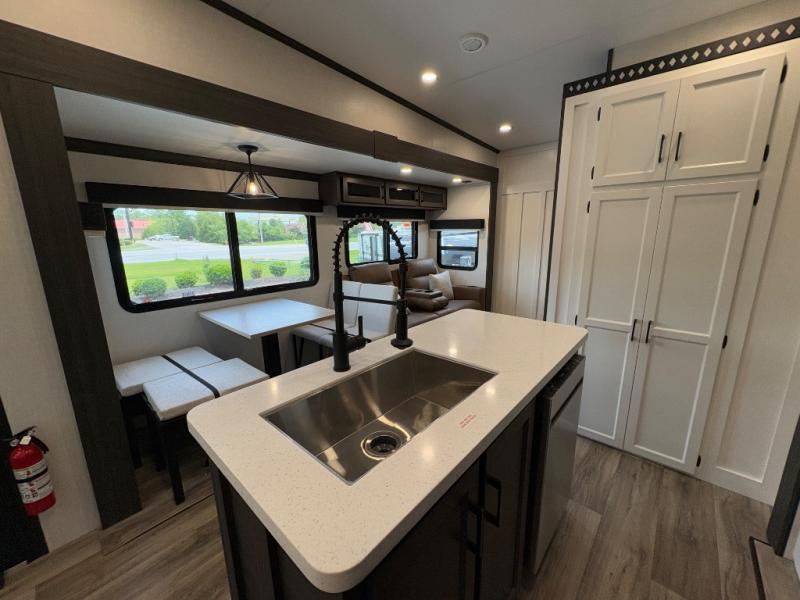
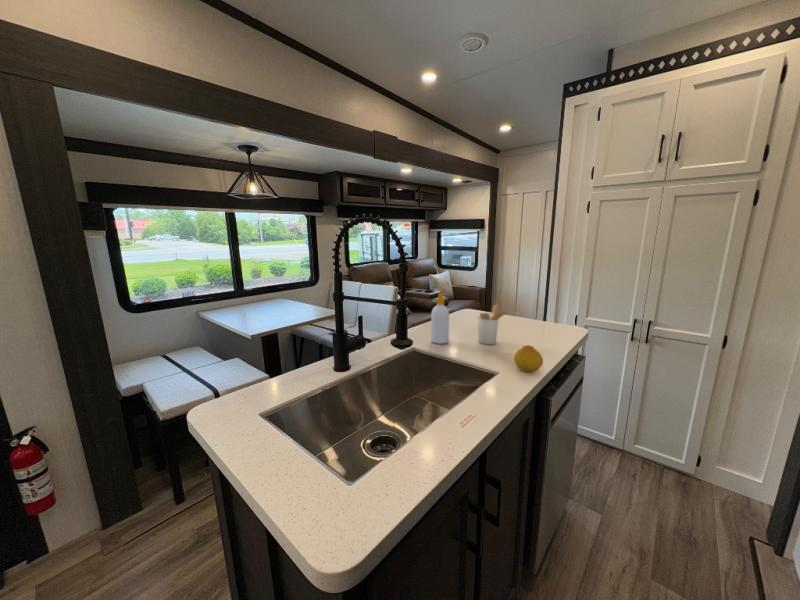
+ fruit [513,344,544,373]
+ utensil holder [477,304,511,345]
+ soap bottle [430,292,452,345]
